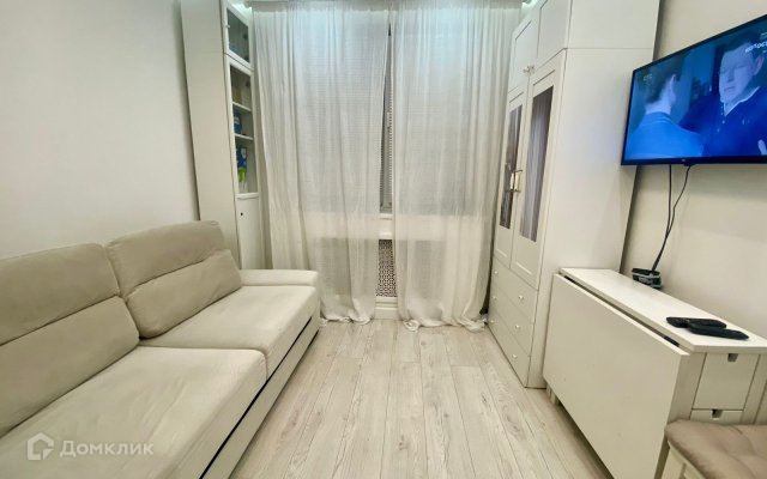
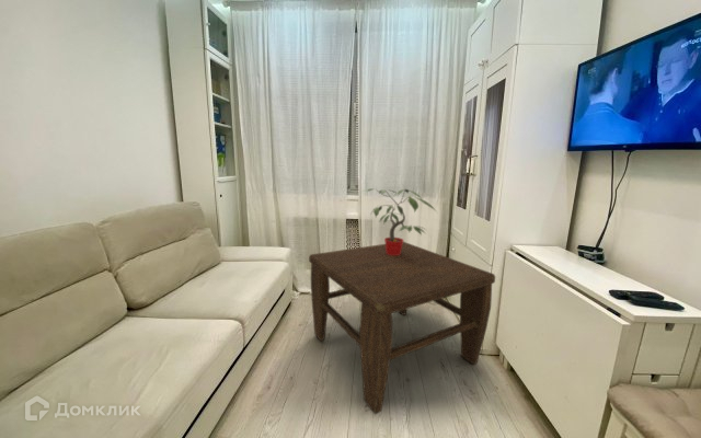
+ potted plant [359,187,438,255]
+ coffee table [308,241,496,415]
